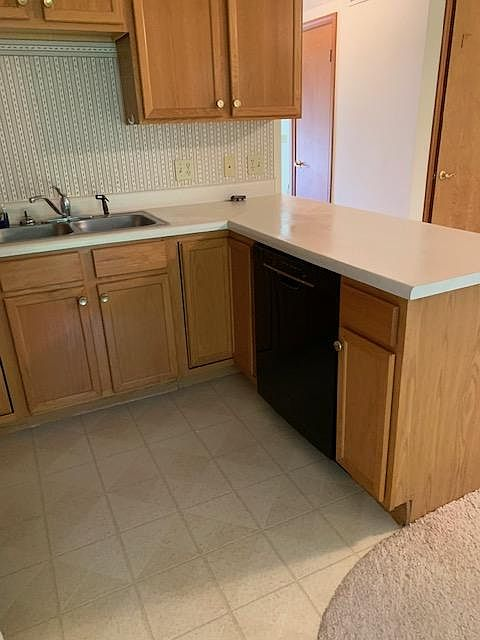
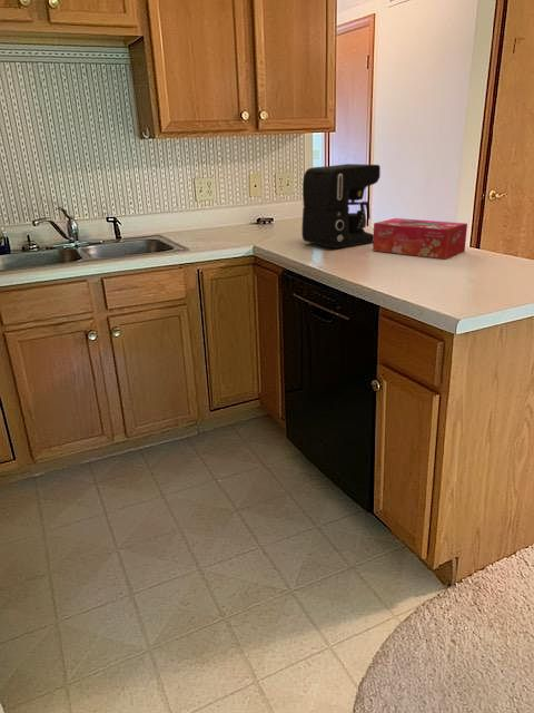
+ coffee maker [300,163,382,250]
+ tissue box [372,217,468,260]
